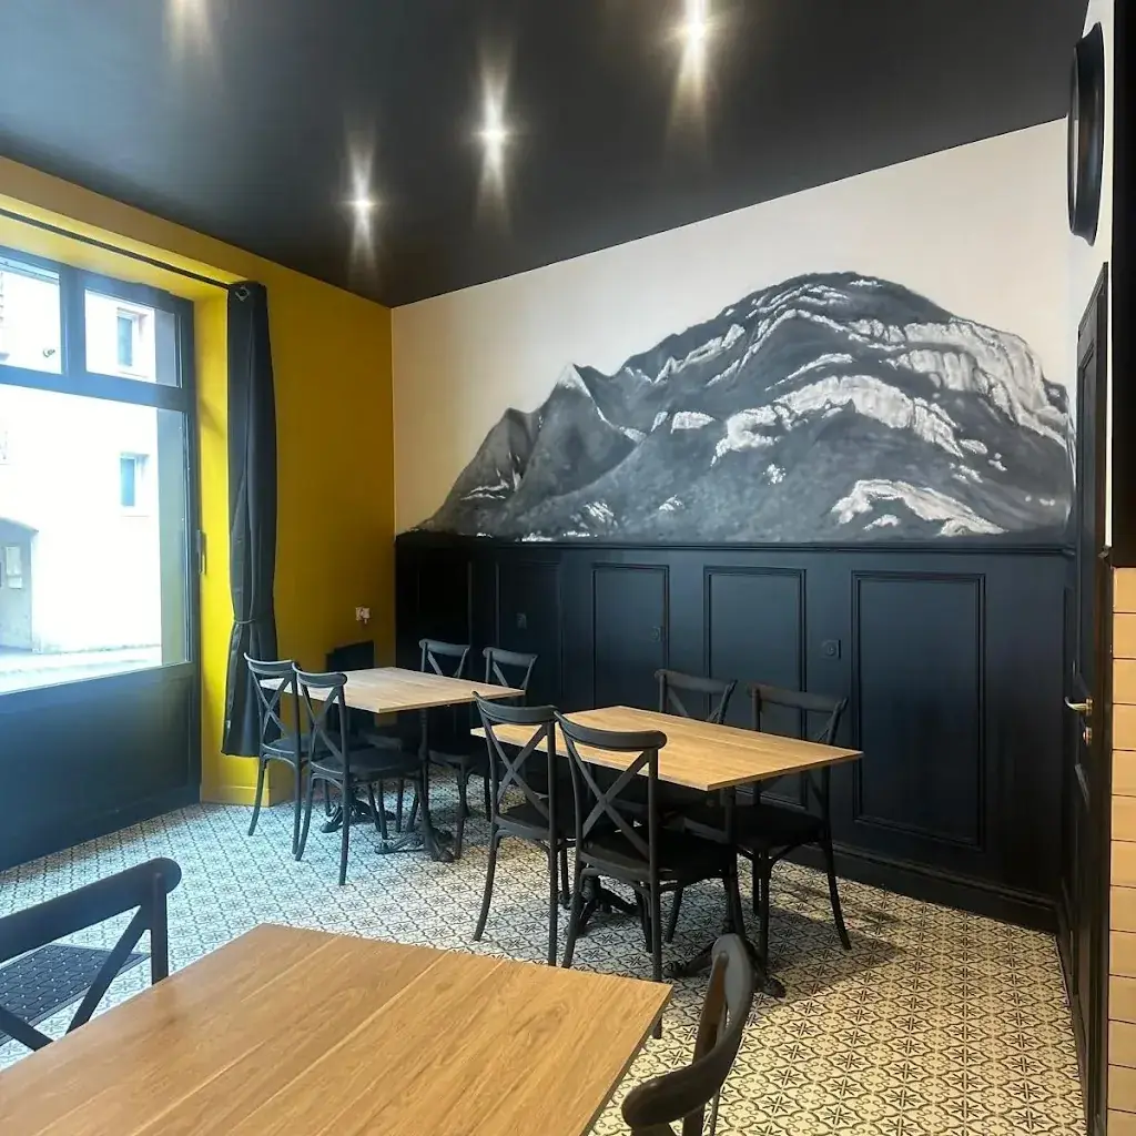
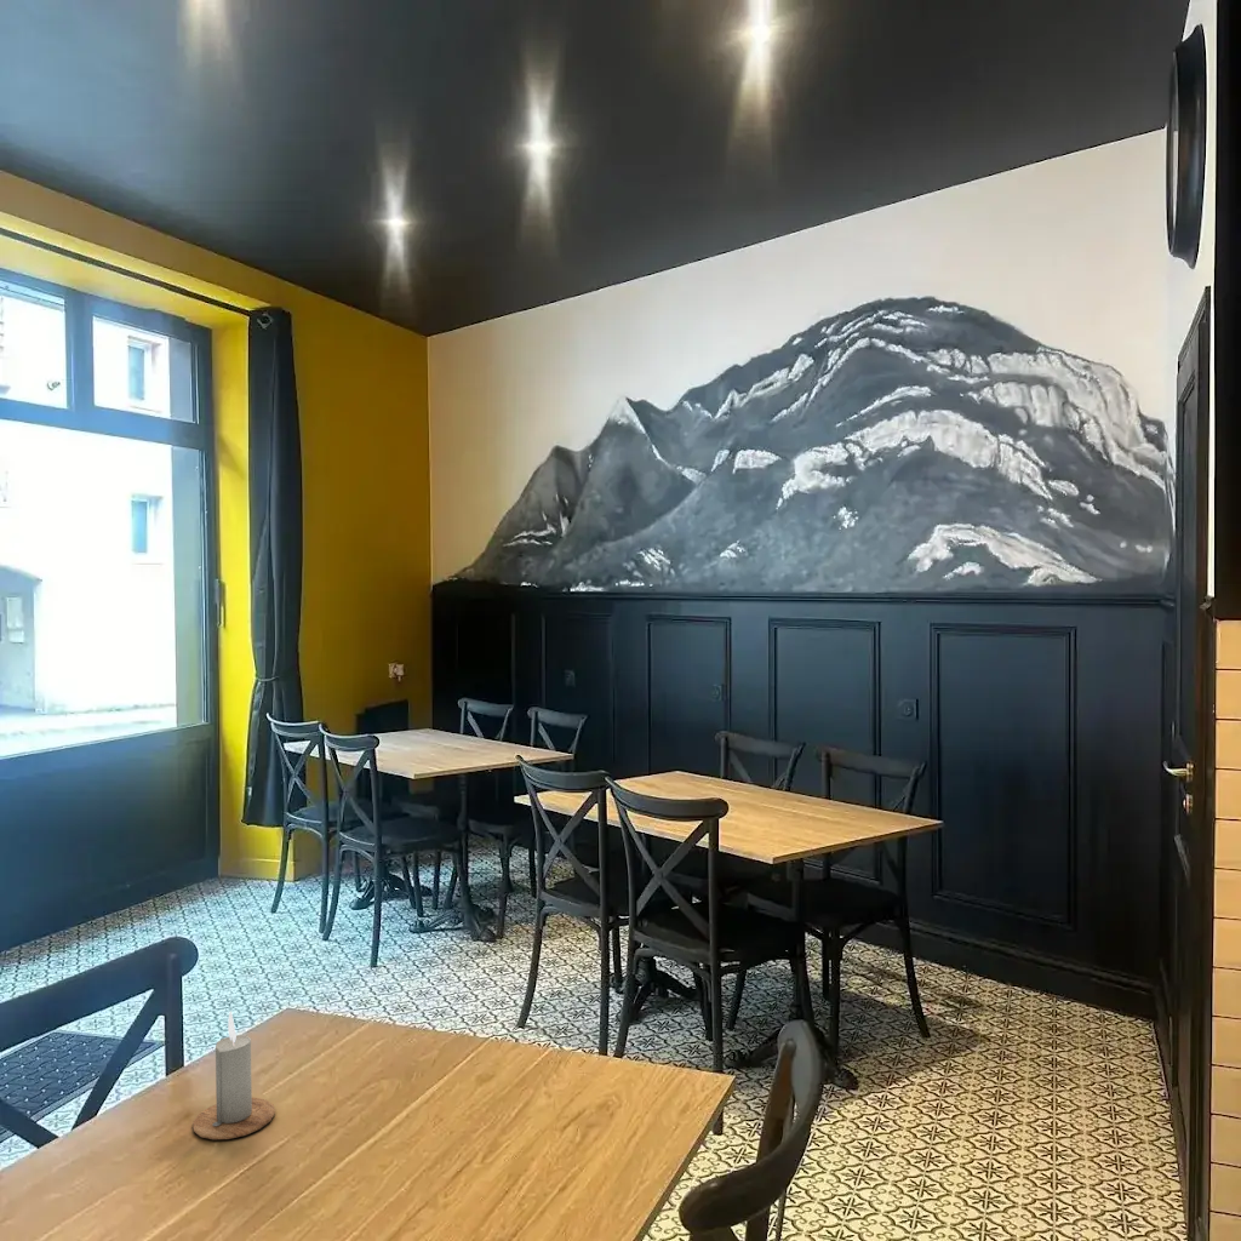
+ candle [191,1011,276,1140]
